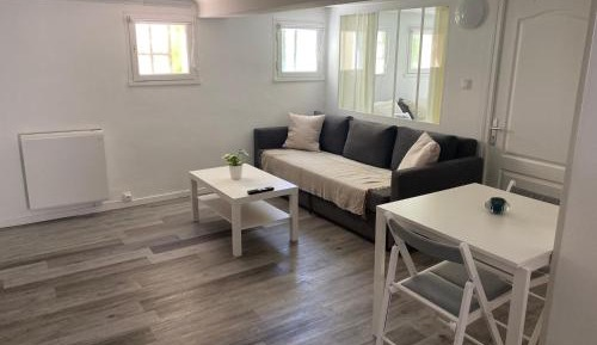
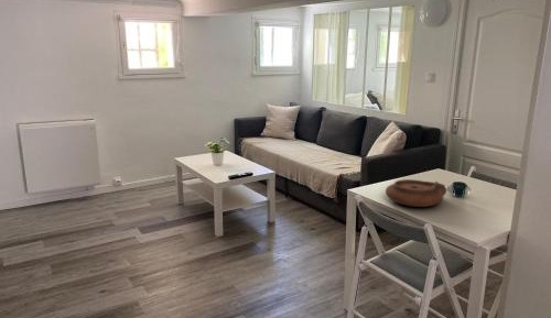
+ plate [385,178,447,208]
